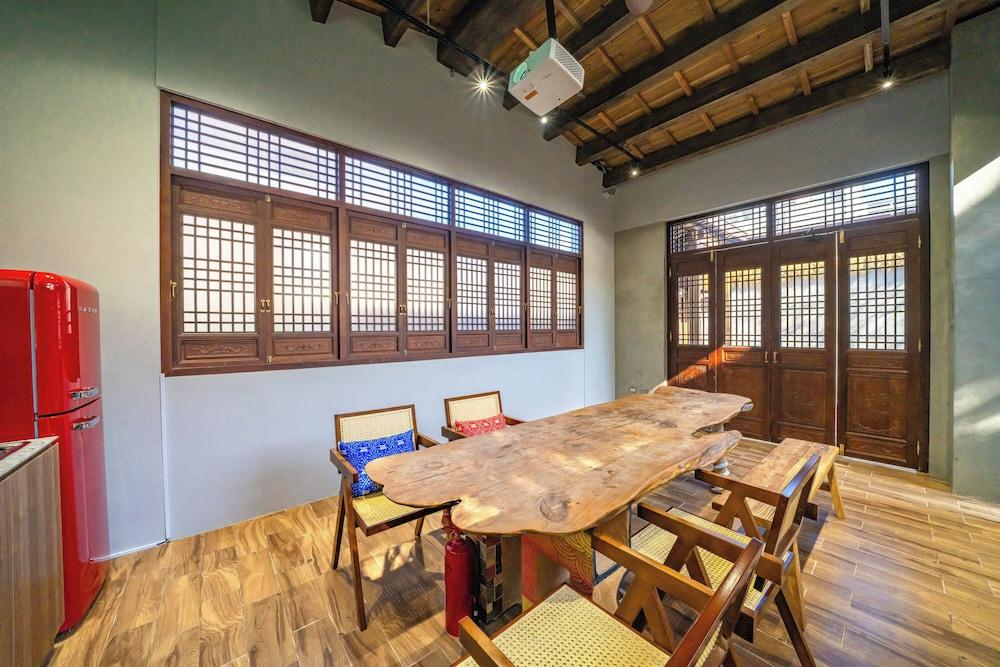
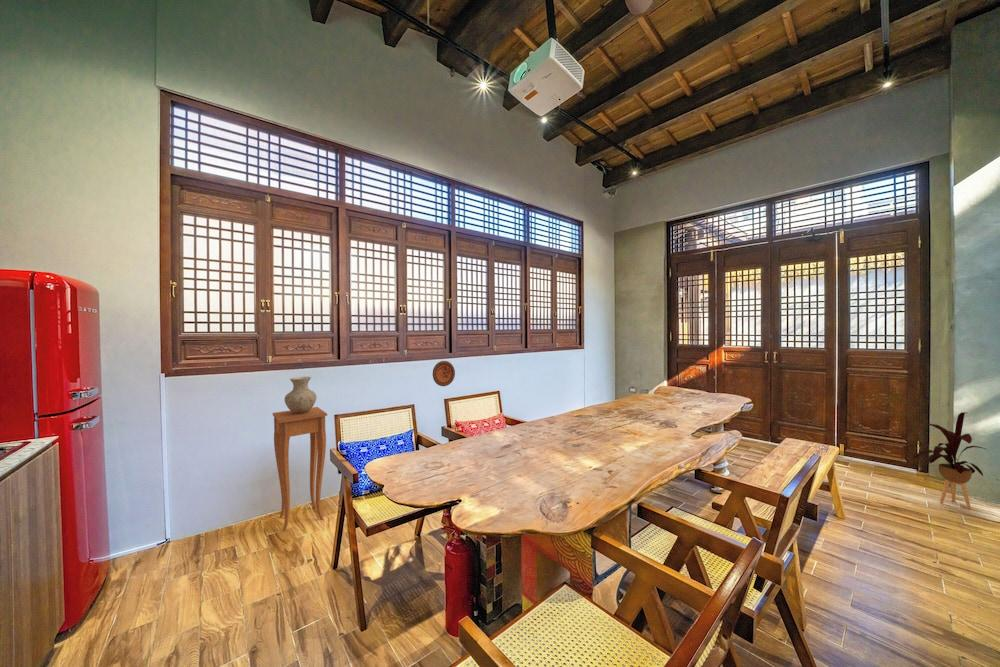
+ decorative plate [432,360,456,387]
+ house plant [910,411,987,511]
+ side table [272,406,328,532]
+ vase [284,376,318,413]
